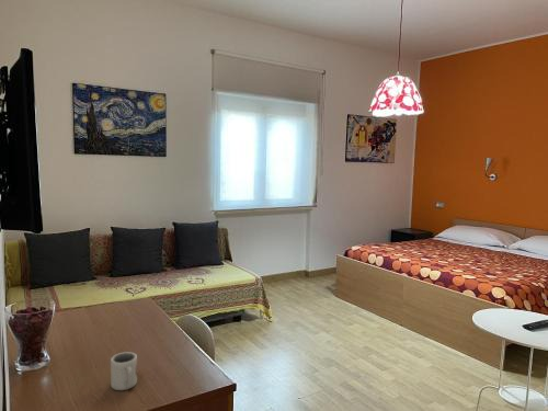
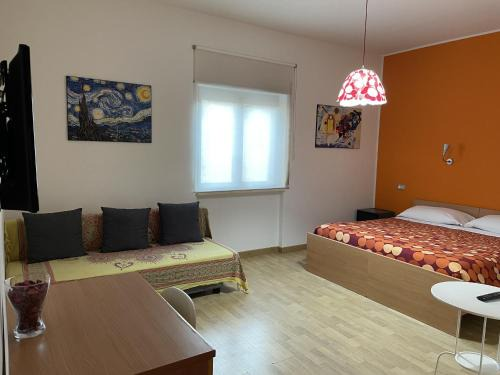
- cup [110,351,138,391]
